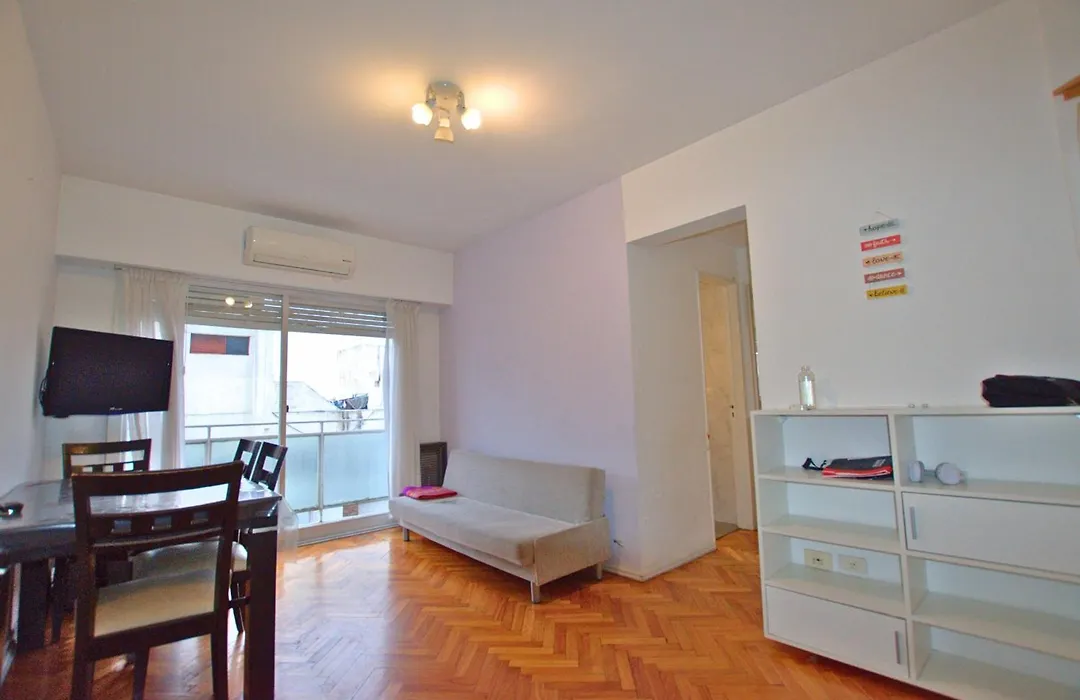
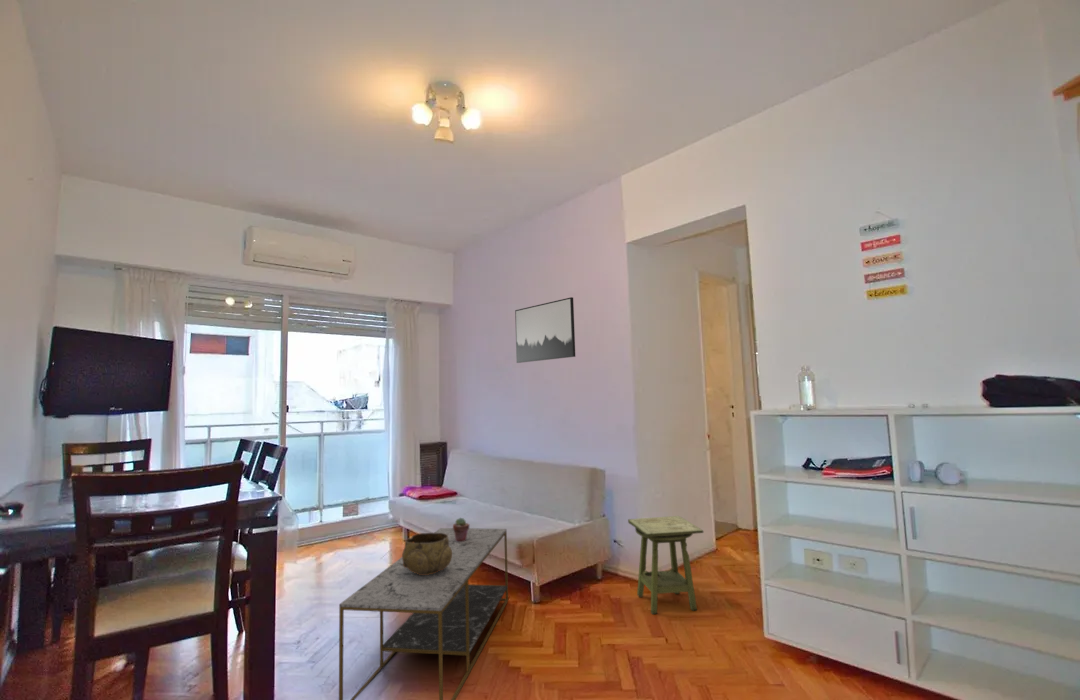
+ potted succulent [452,517,471,542]
+ coffee table [338,527,509,700]
+ wall art [514,296,576,364]
+ side table [627,515,704,615]
+ decorative bowl [401,532,452,575]
